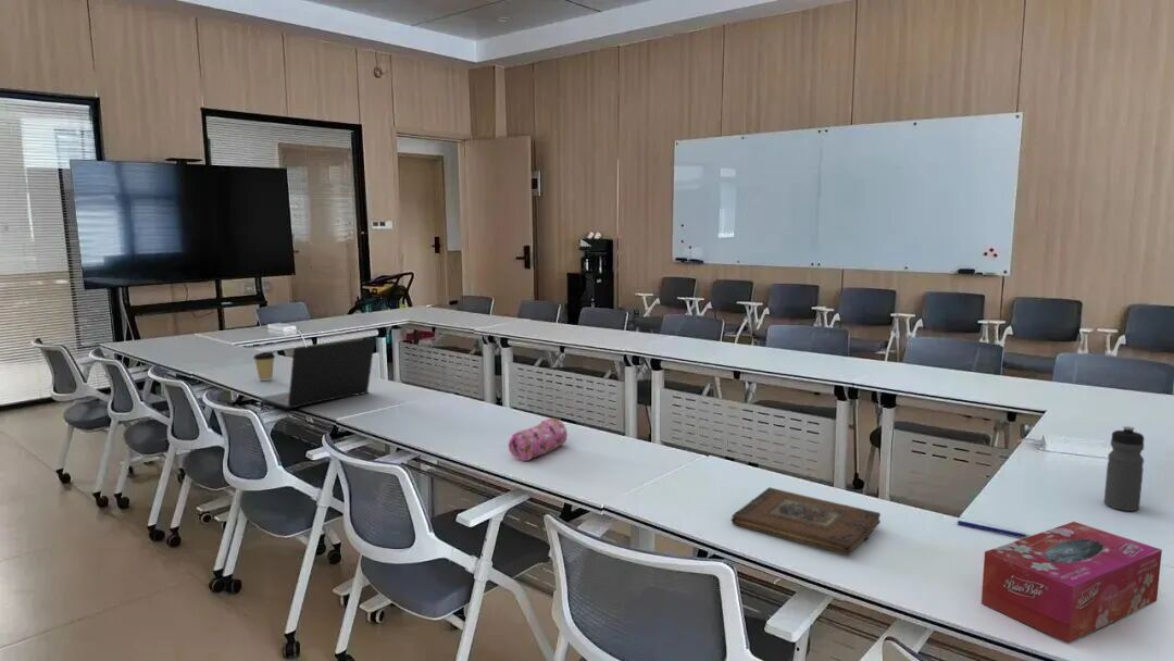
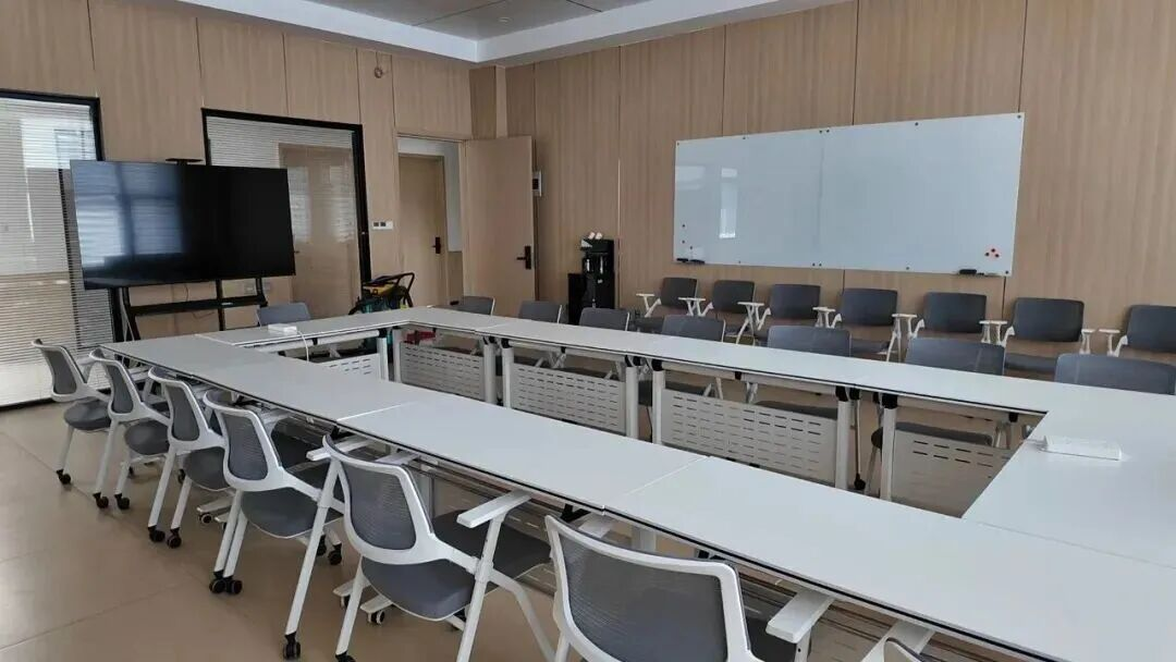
- laptop [259,337,376,410]
- pencil case [508,417,569,462]
- book [729,486,882,557]
- pen [957,520,1033,538]
- water bottle [1103,425,1146,512]
- coffee cup [252,351,276,382]
- tissue box [981,521,1163,644]
